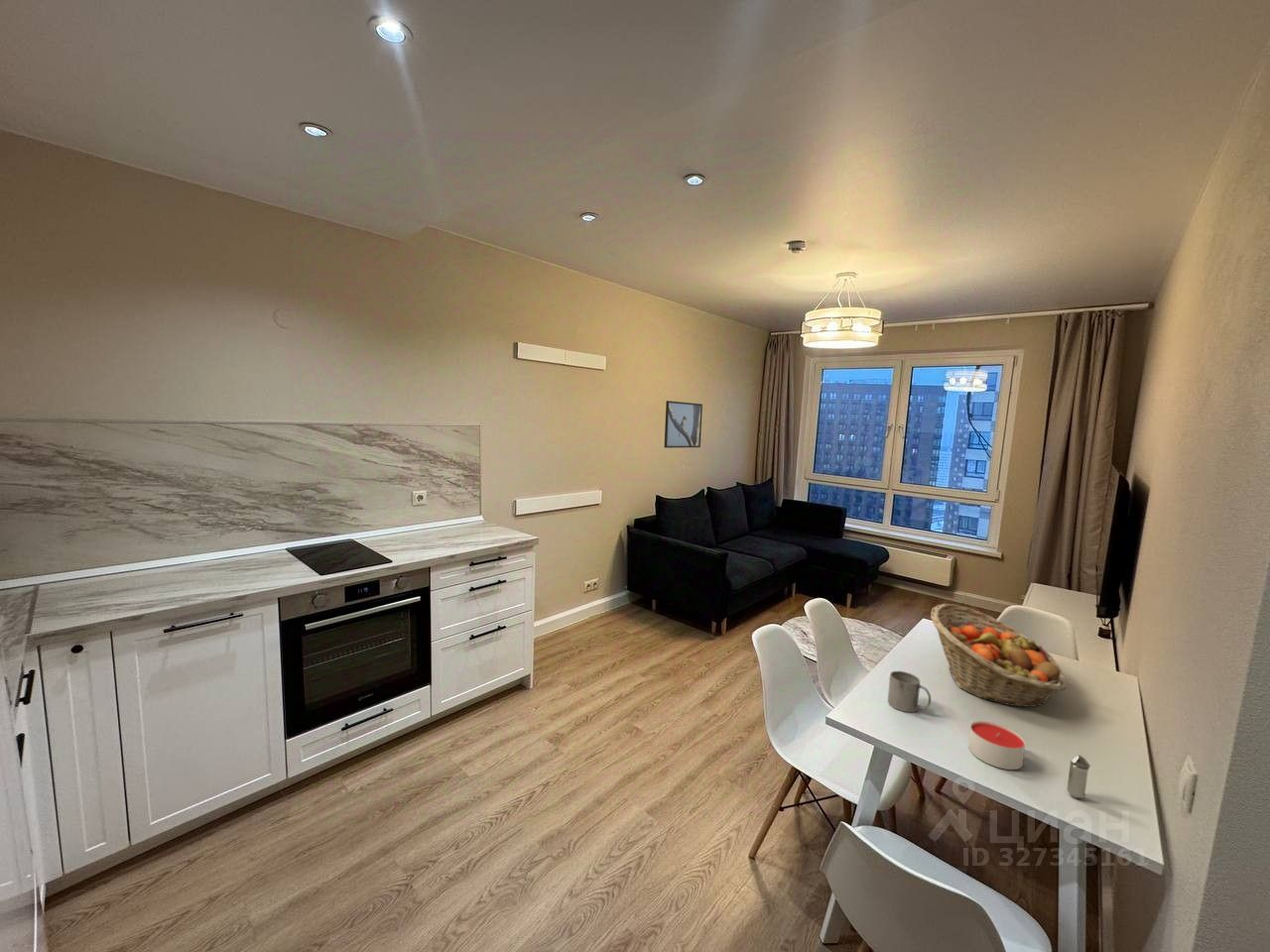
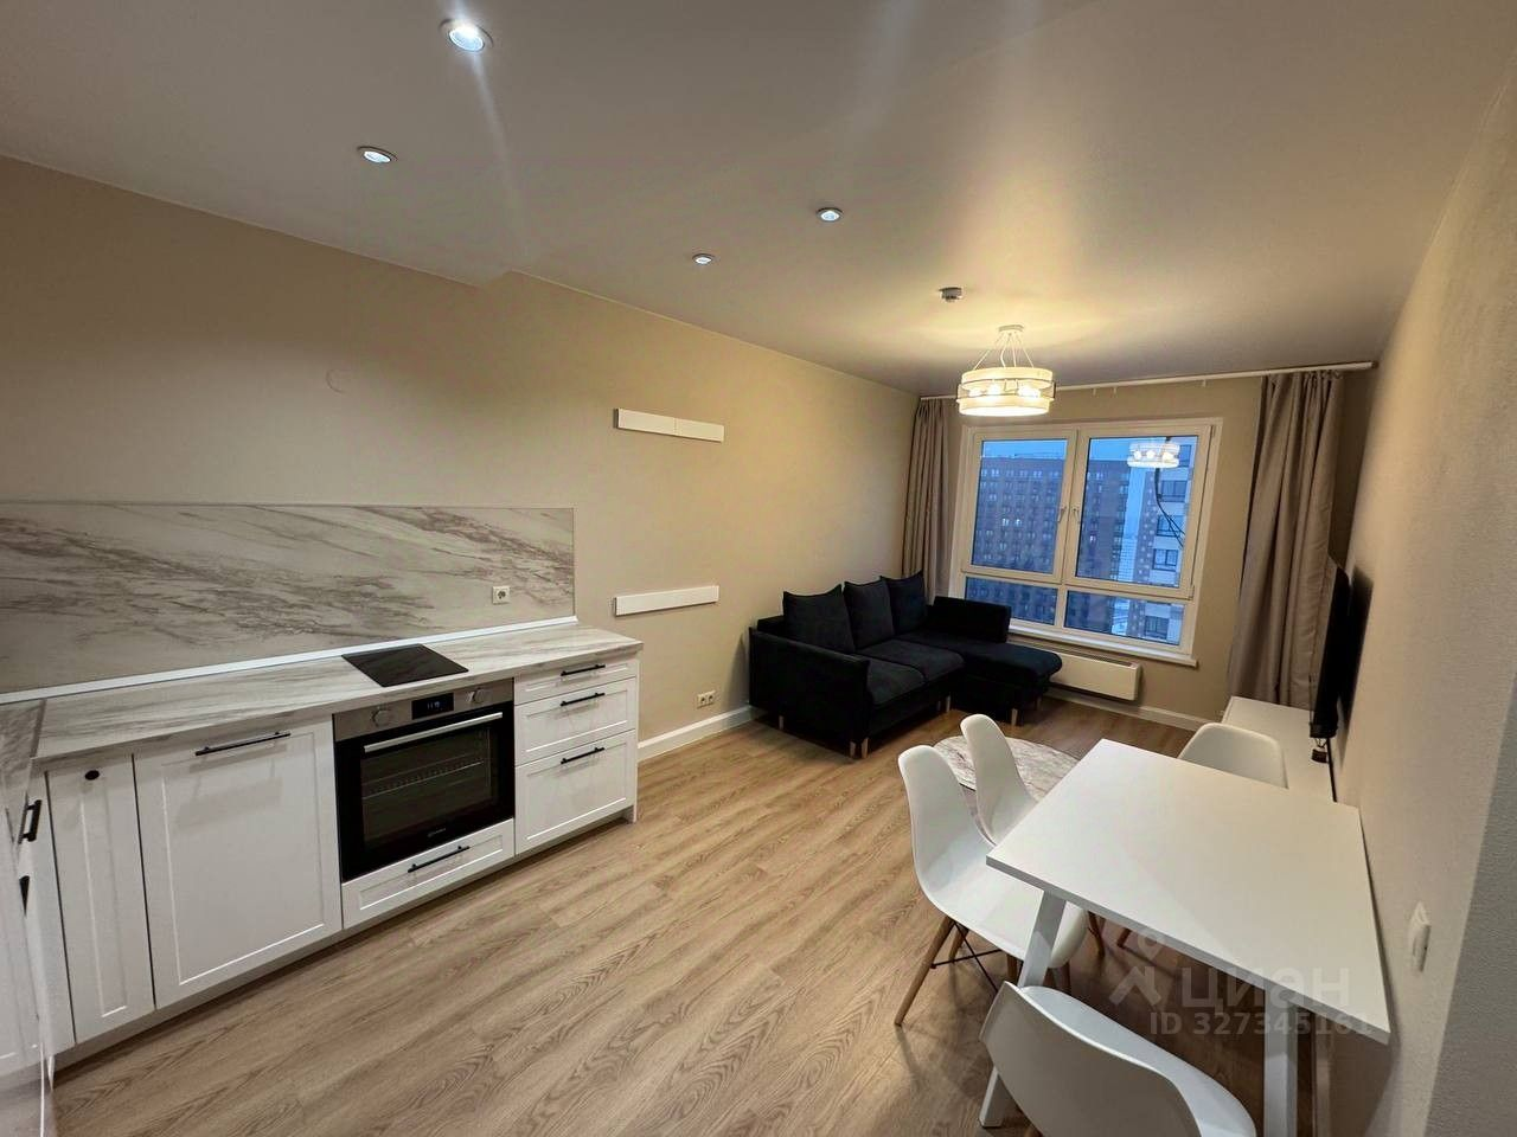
- fruit basket [930,603,1068,708]
- mug [887,670,932,713]
- shaker [1066,754,1091,799]
- candle [967,720,1026,771]
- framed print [663,400,703,449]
